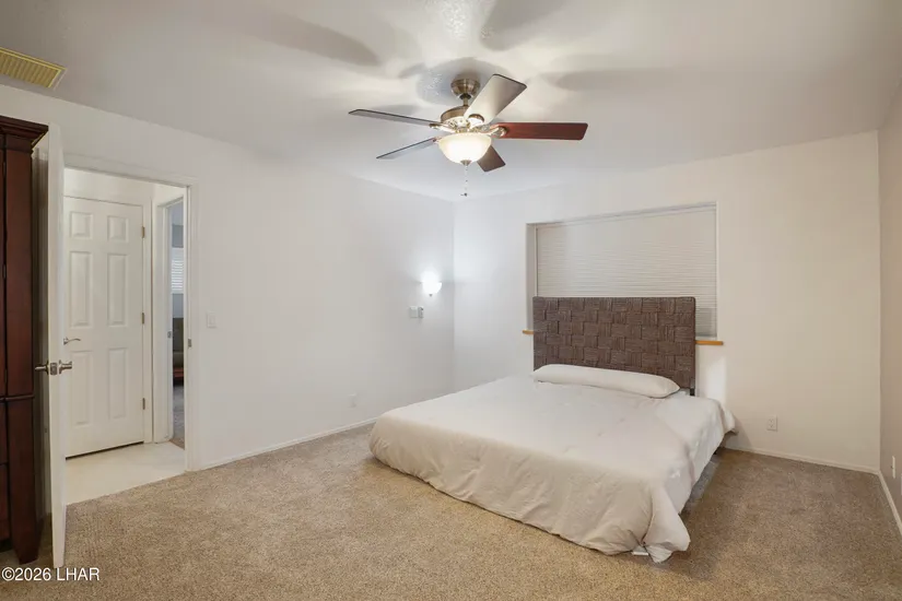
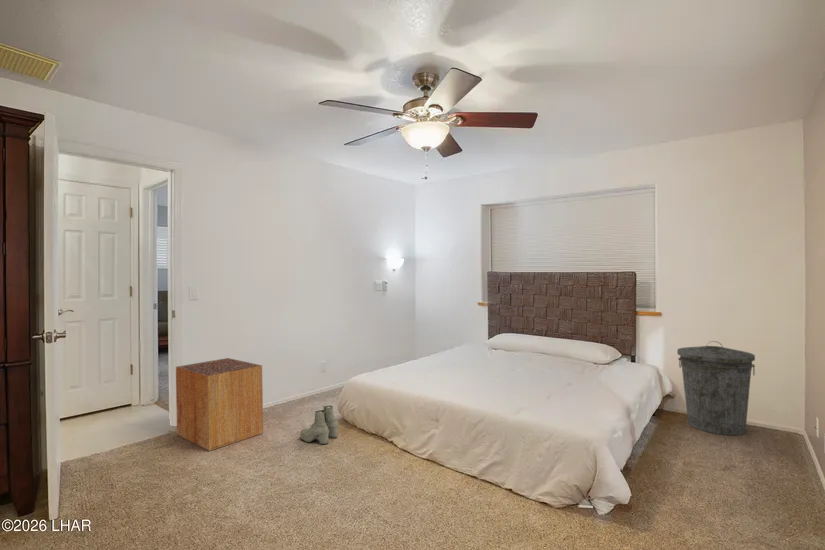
+ trash can [676,340,756,436]
+ boots [299,405,339,445]
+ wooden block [175,357,264,452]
